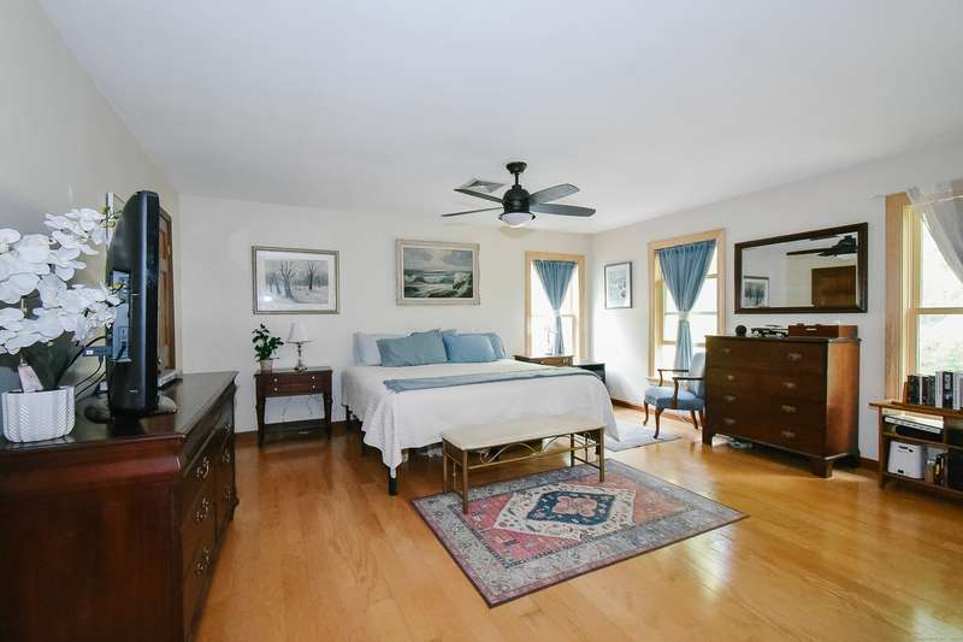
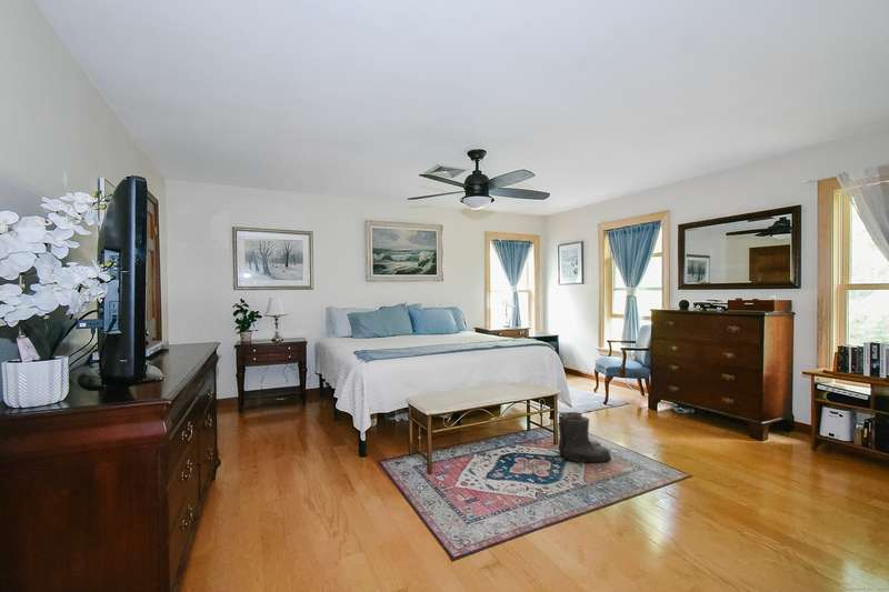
+ boots [557,411,613,463]
